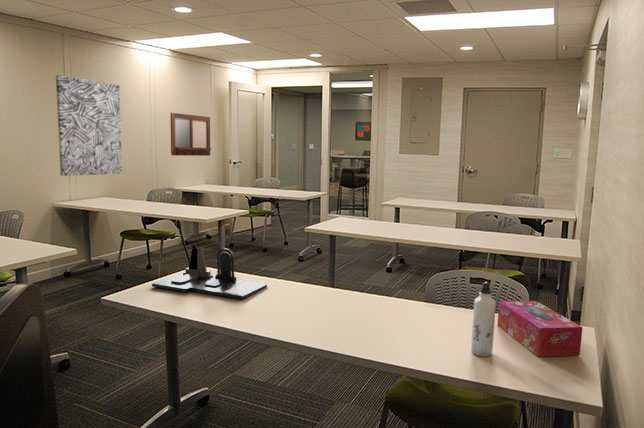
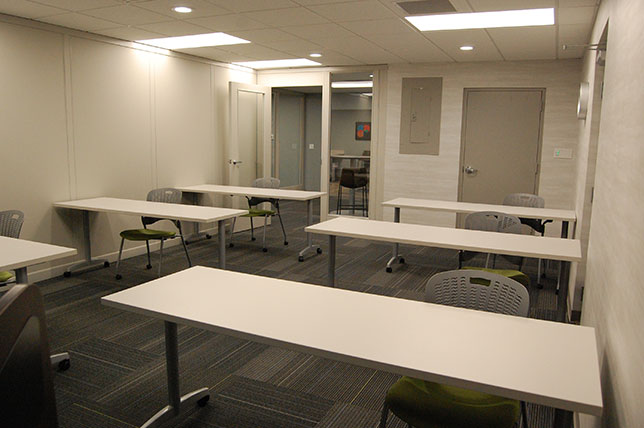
- tissue box [496,300,584,357]
- writing board [169,112,212,157]
- water bottle [470,281,497,357]
- desk organizer [151,245,268,300]
- wall art [55,75,123,177]
